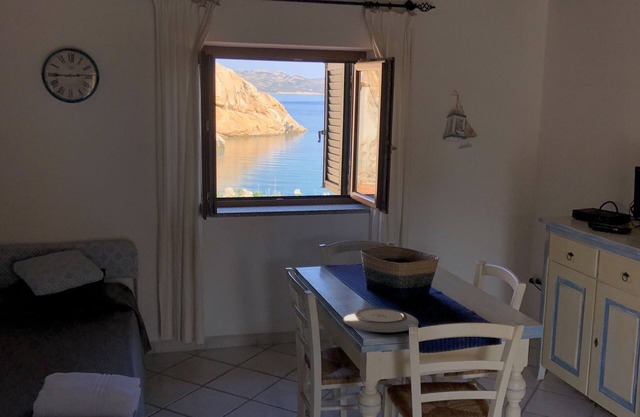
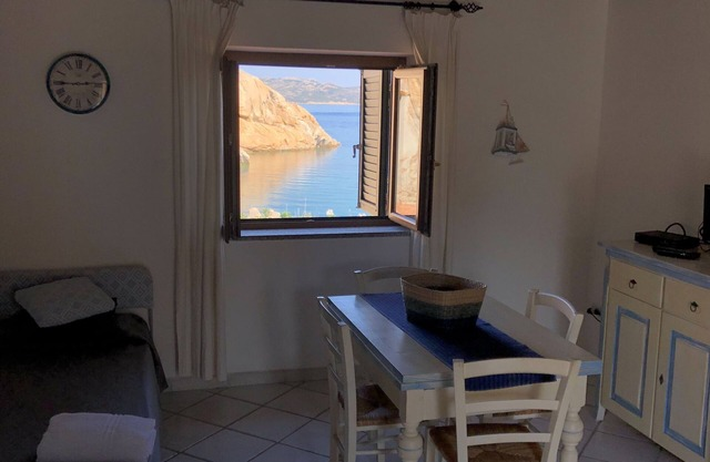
- plate [342,307,420,333]
